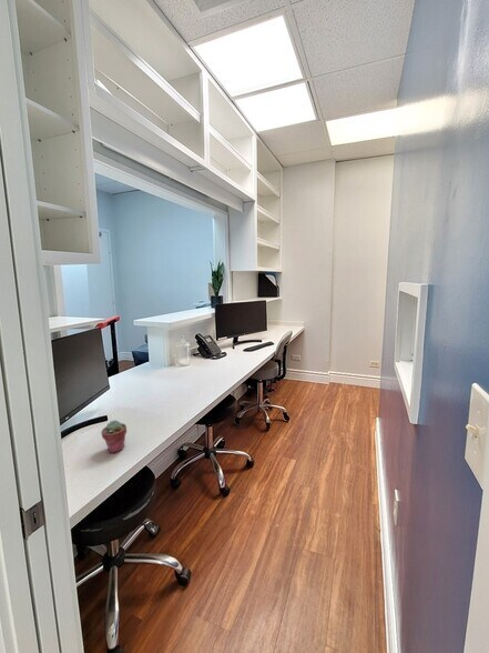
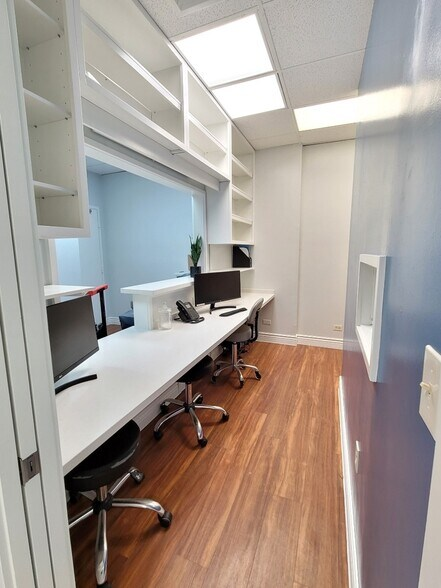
- potted succulent [100,419,128,454]
